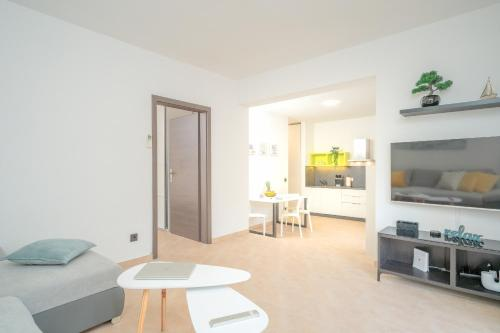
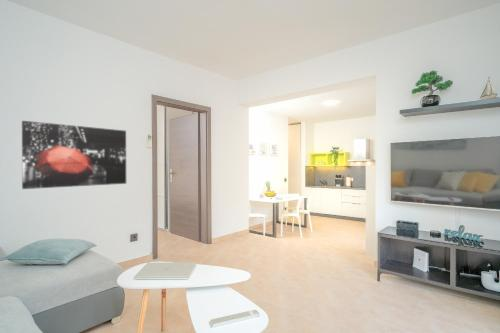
+ wall art [21,120,127,190]
